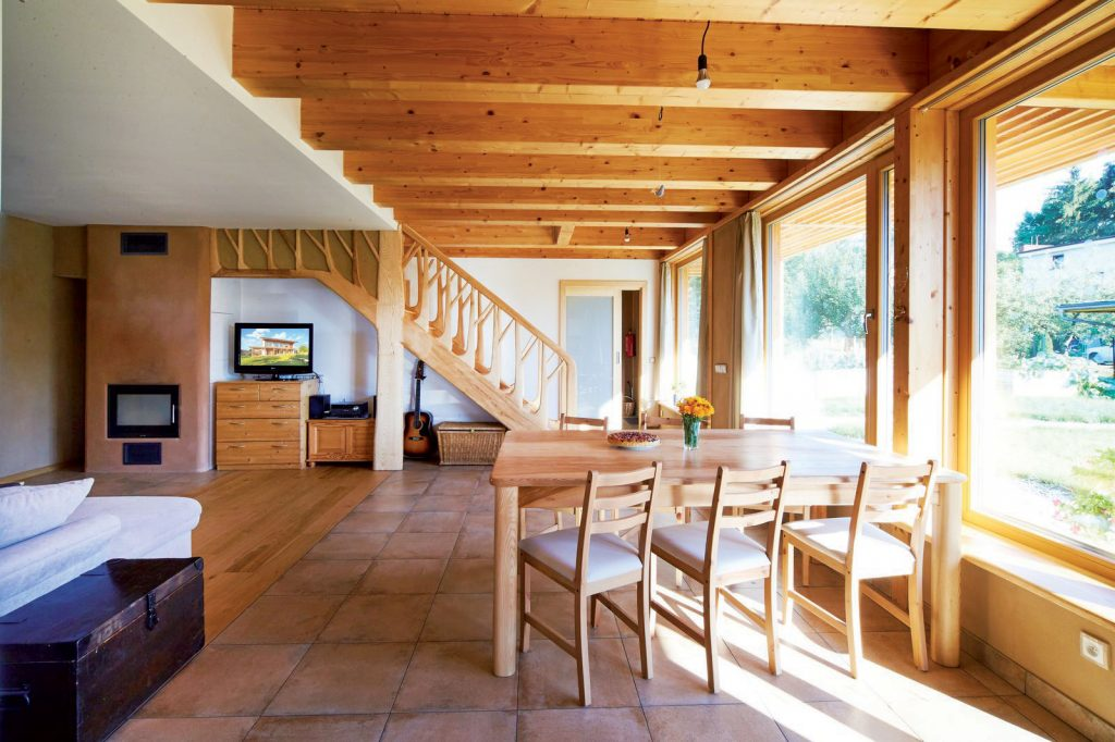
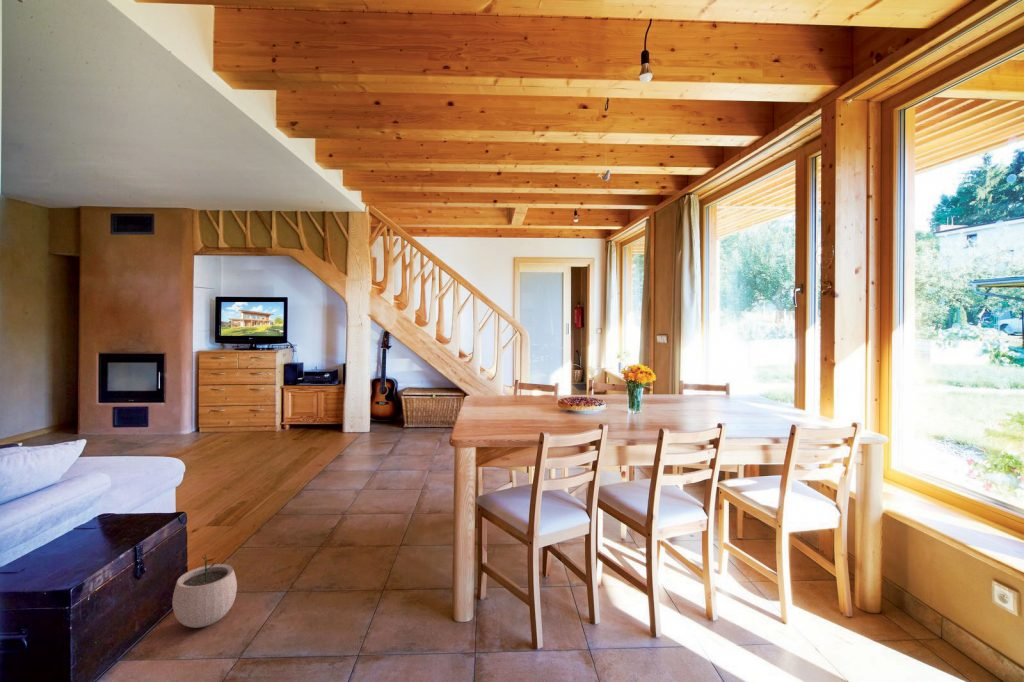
+ plant pot [171,554,238,629]
